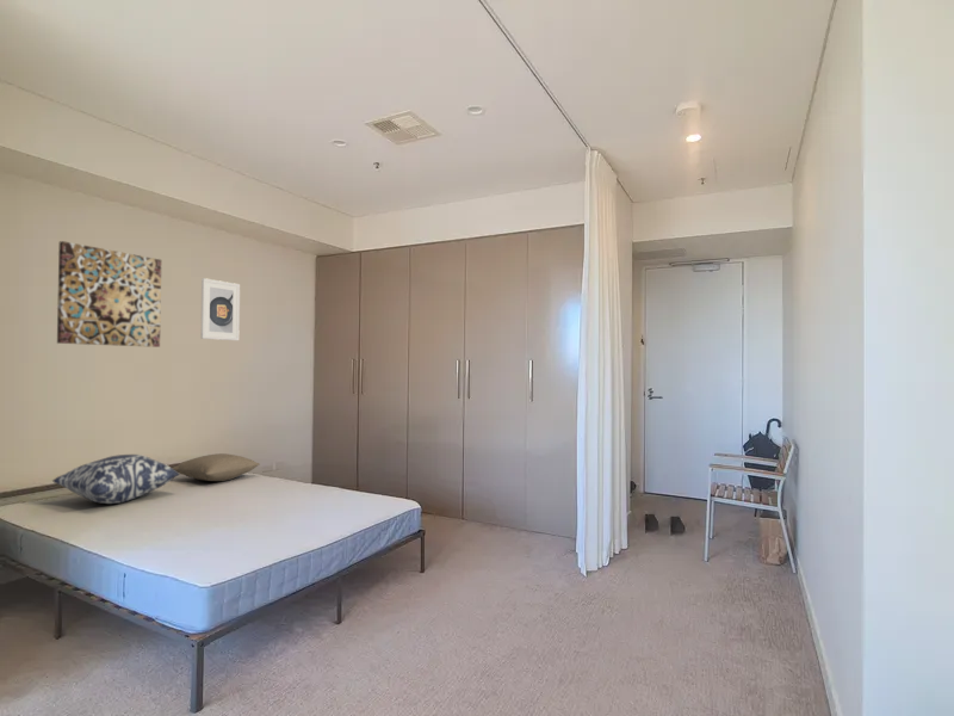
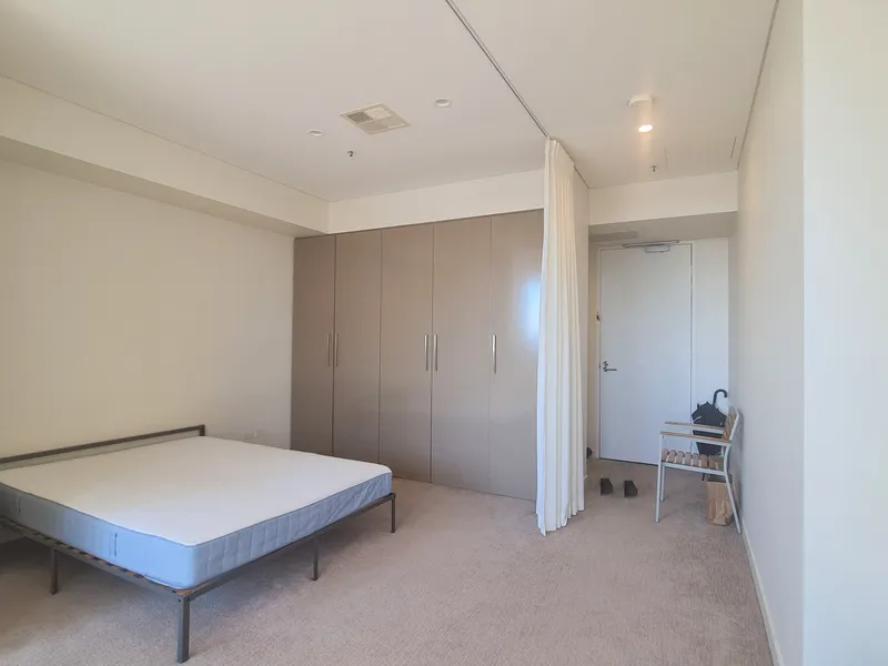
- wall art [56,240,162,348]
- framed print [199,277,241,341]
- pillow [172,452,261,482]
- cushion [51,453,180,505]
